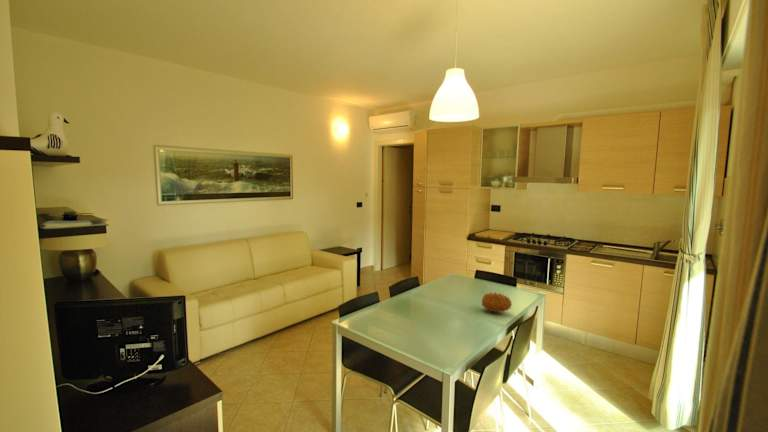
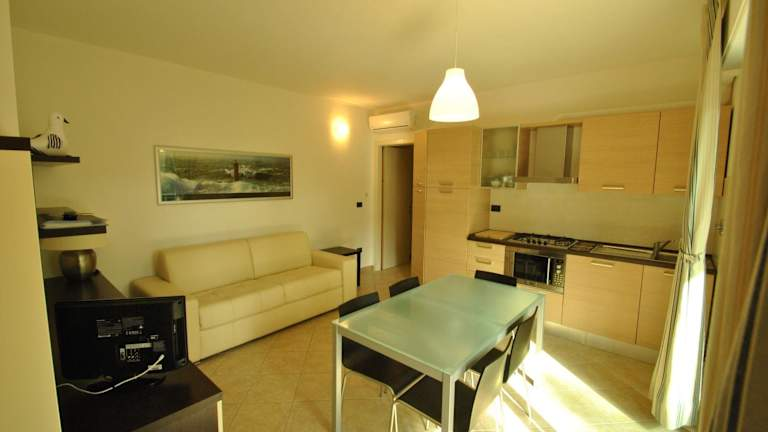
- fruit [481,291,513,314]
